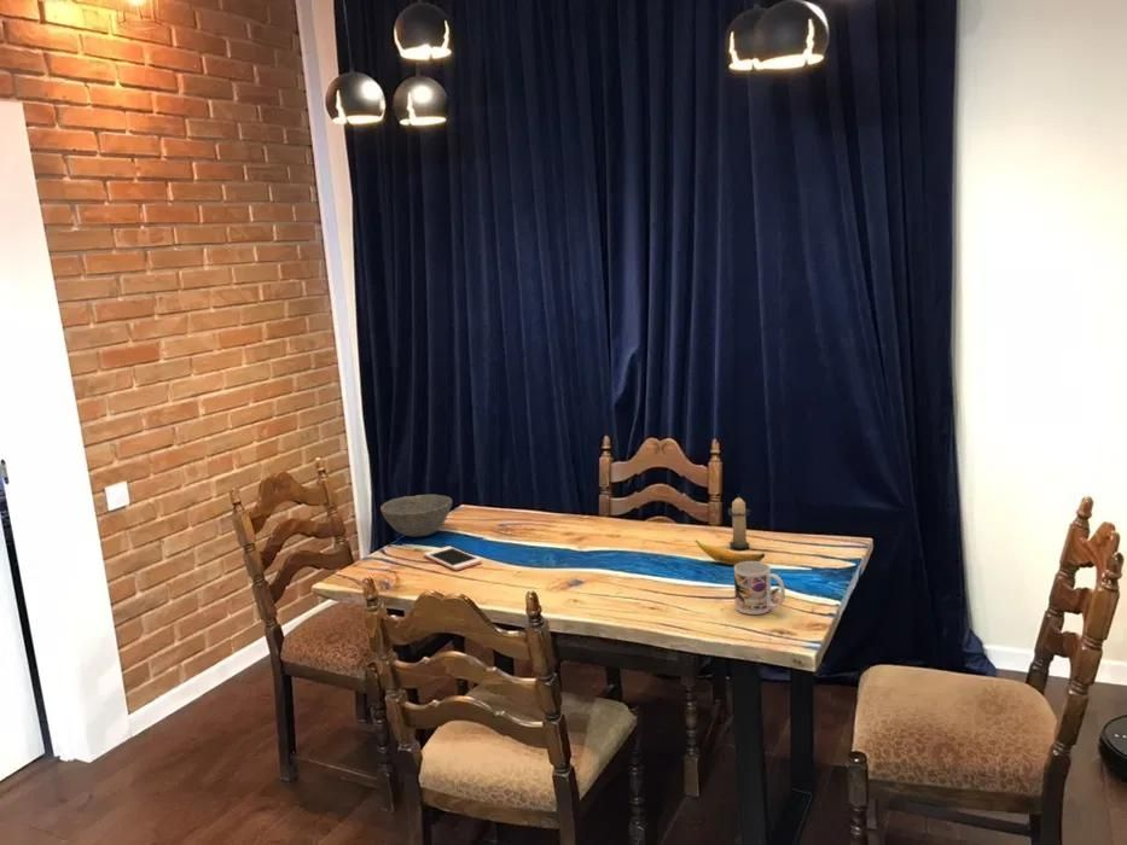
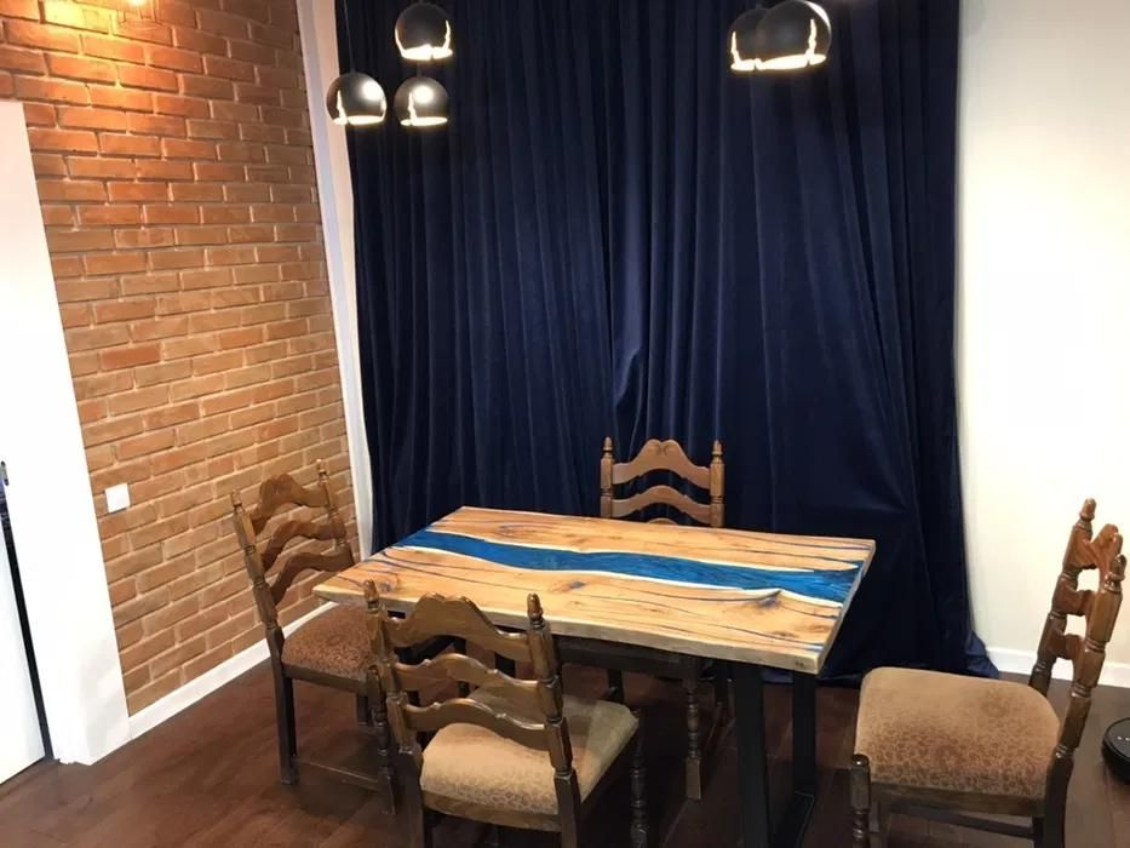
- candle [726,494,751,550]
- cell phone [423,546,483,571]
- bowl [379,494,453,538]
- banana [695,538,766,566]
- mug [733,561,786,616]
